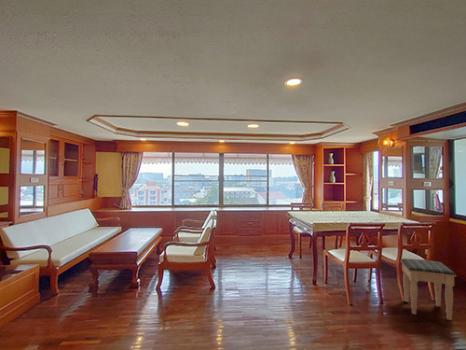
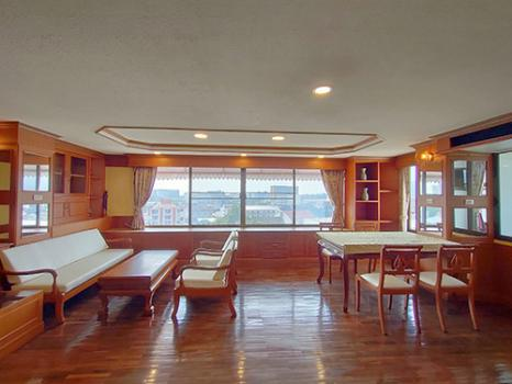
- footstool [400,257,457,321]
